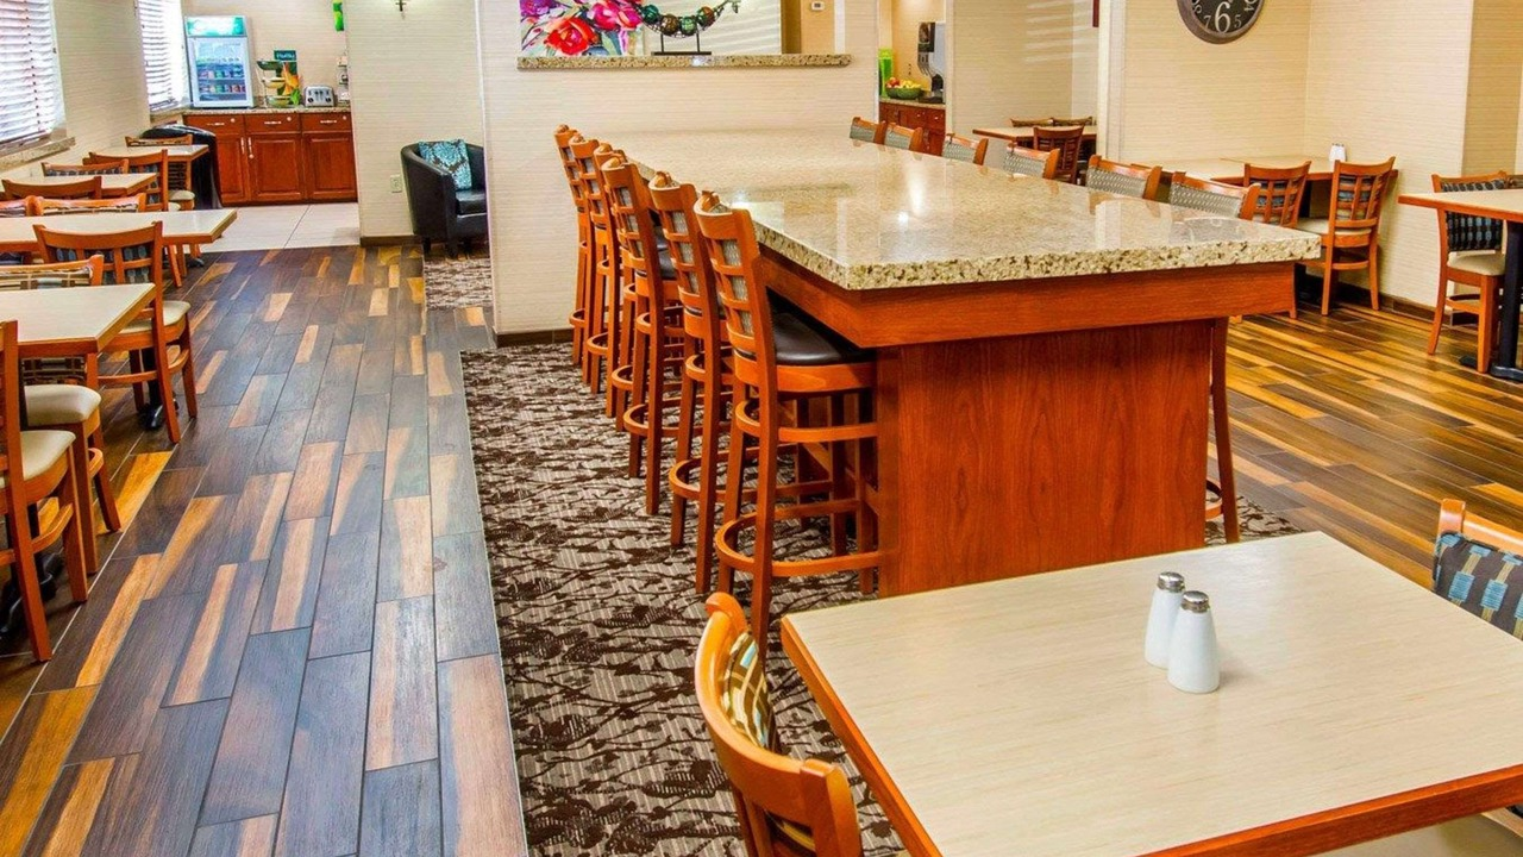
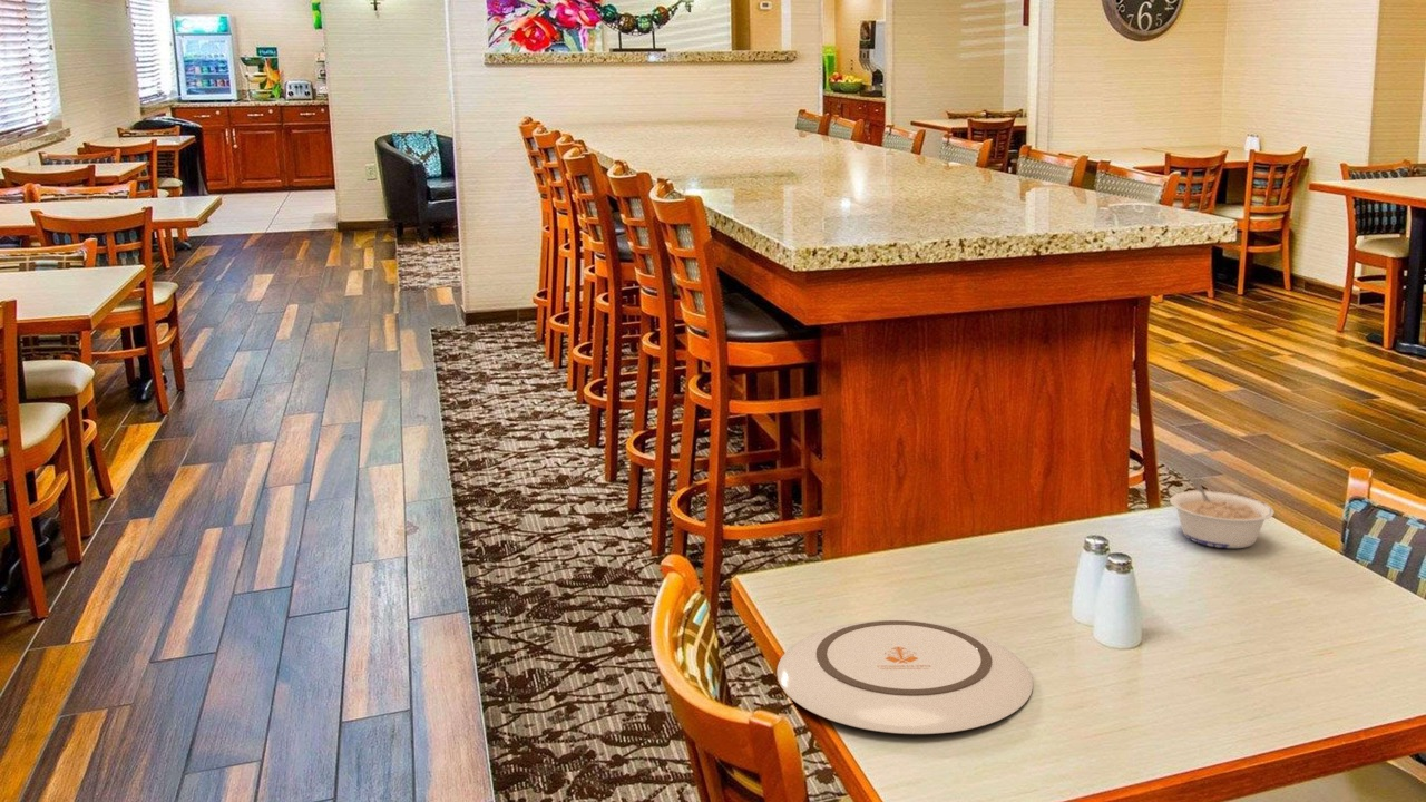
+ legume [1169,478,1276,549]
+ plate [775,619,1034,735]
